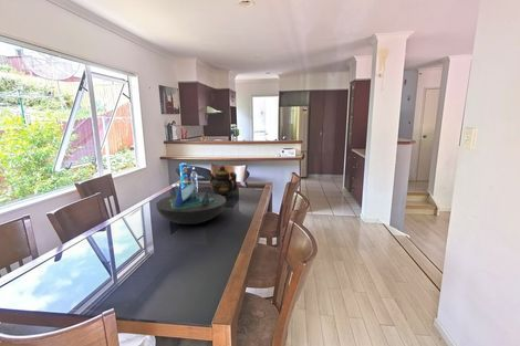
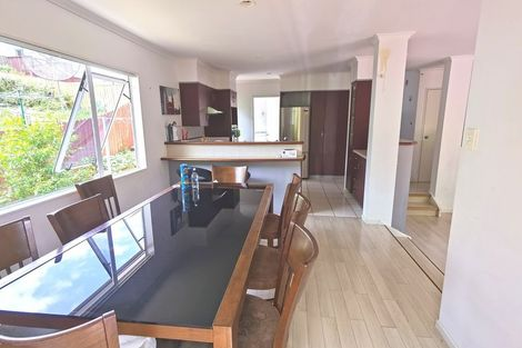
- decorative bowl [155,182,227,226]
- teapot [208,165,239,200]
